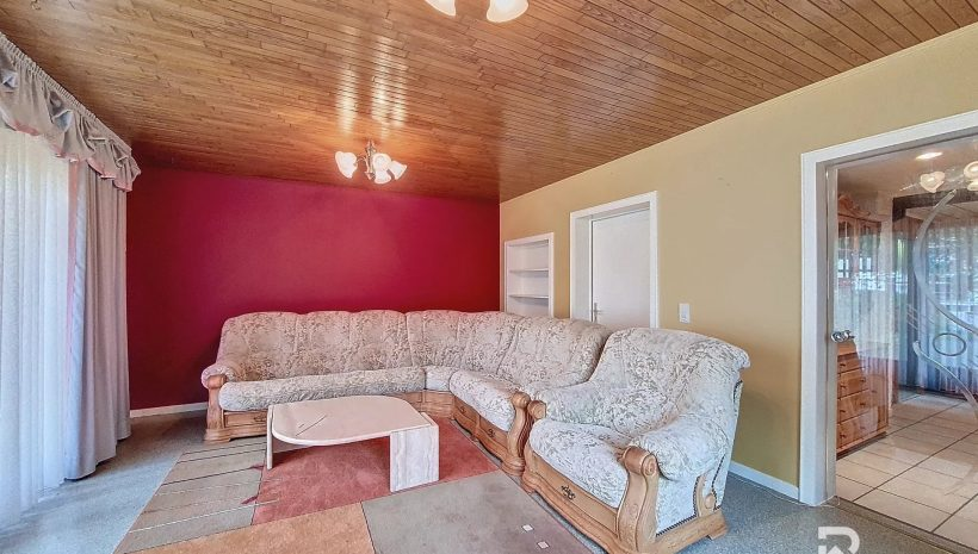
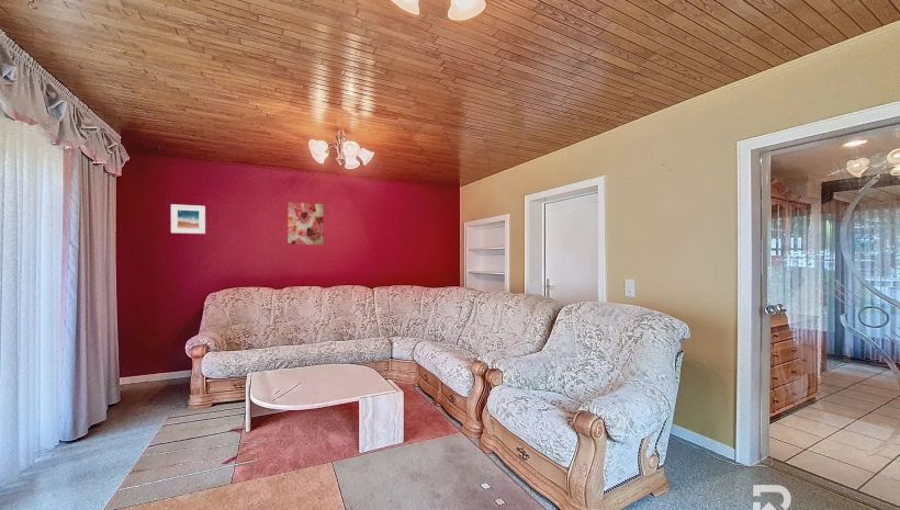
+ wall art [286,201,325,246]
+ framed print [170,203,206,235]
